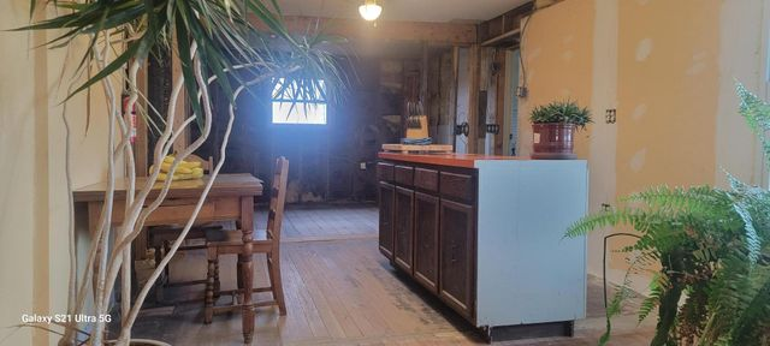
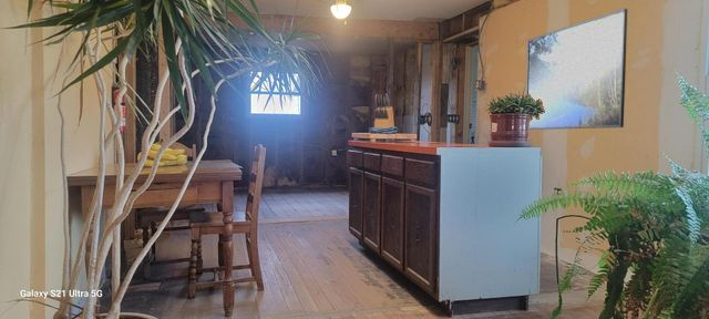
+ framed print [525,8,629,131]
